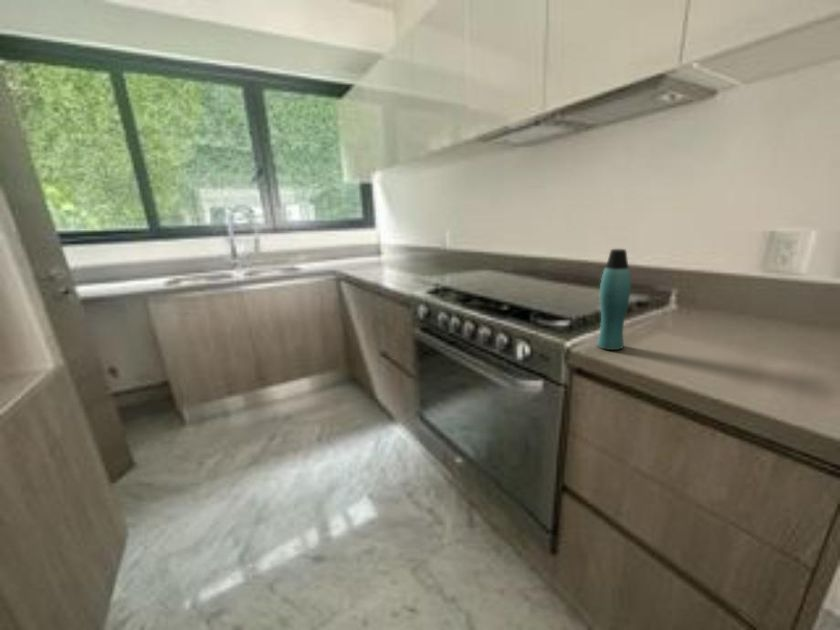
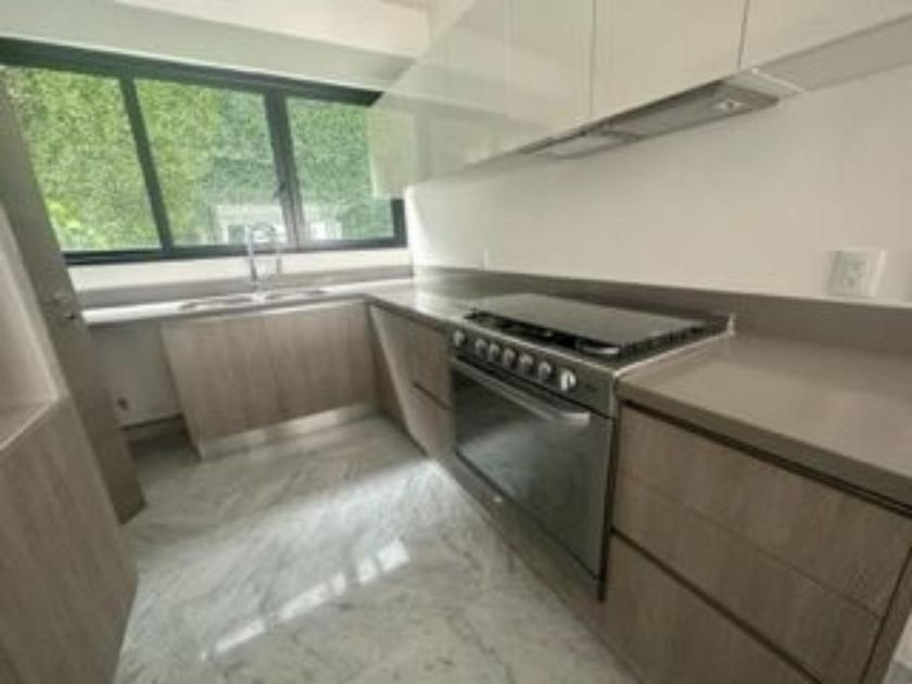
- bottle [596,248,632,351]
